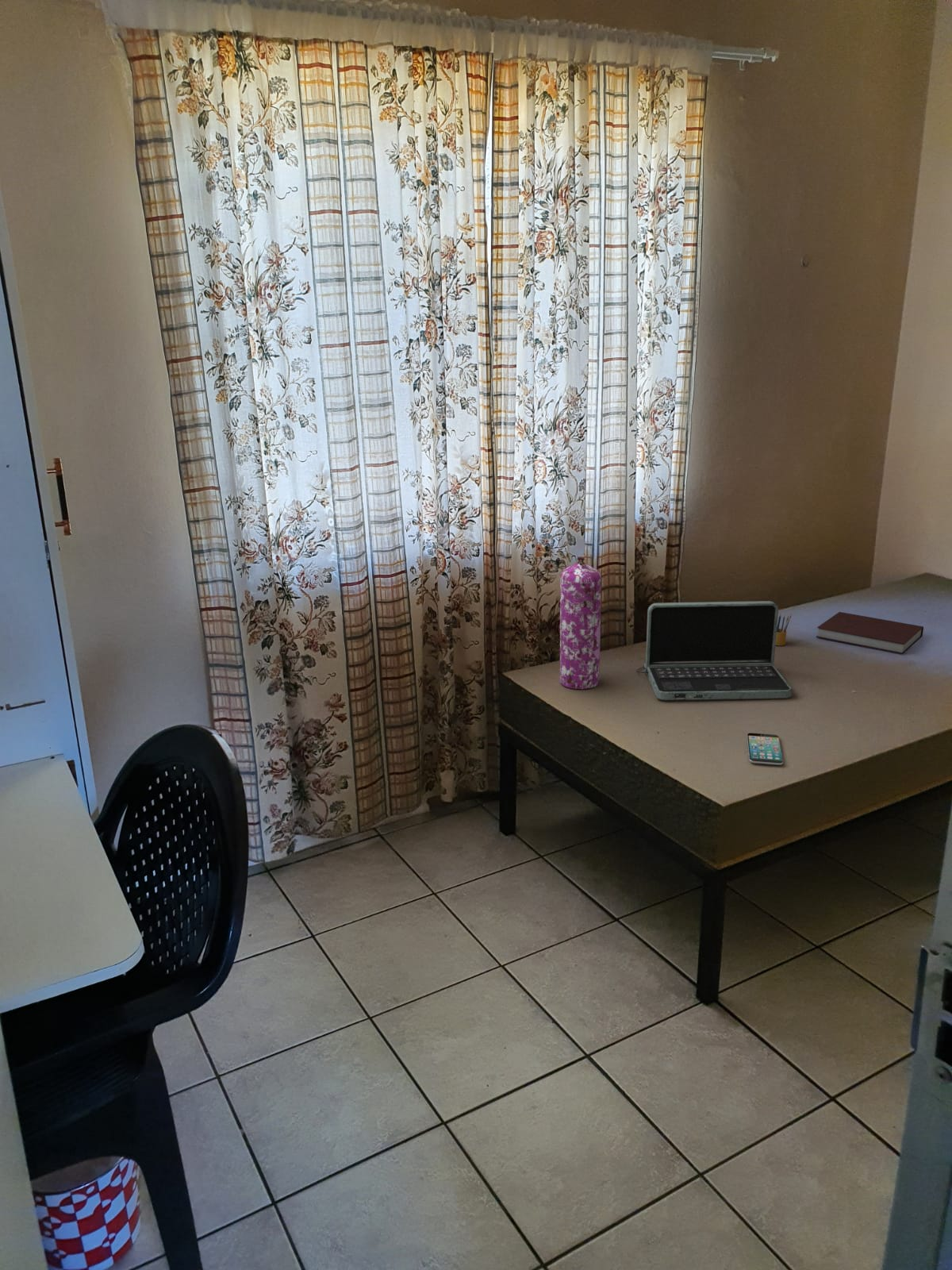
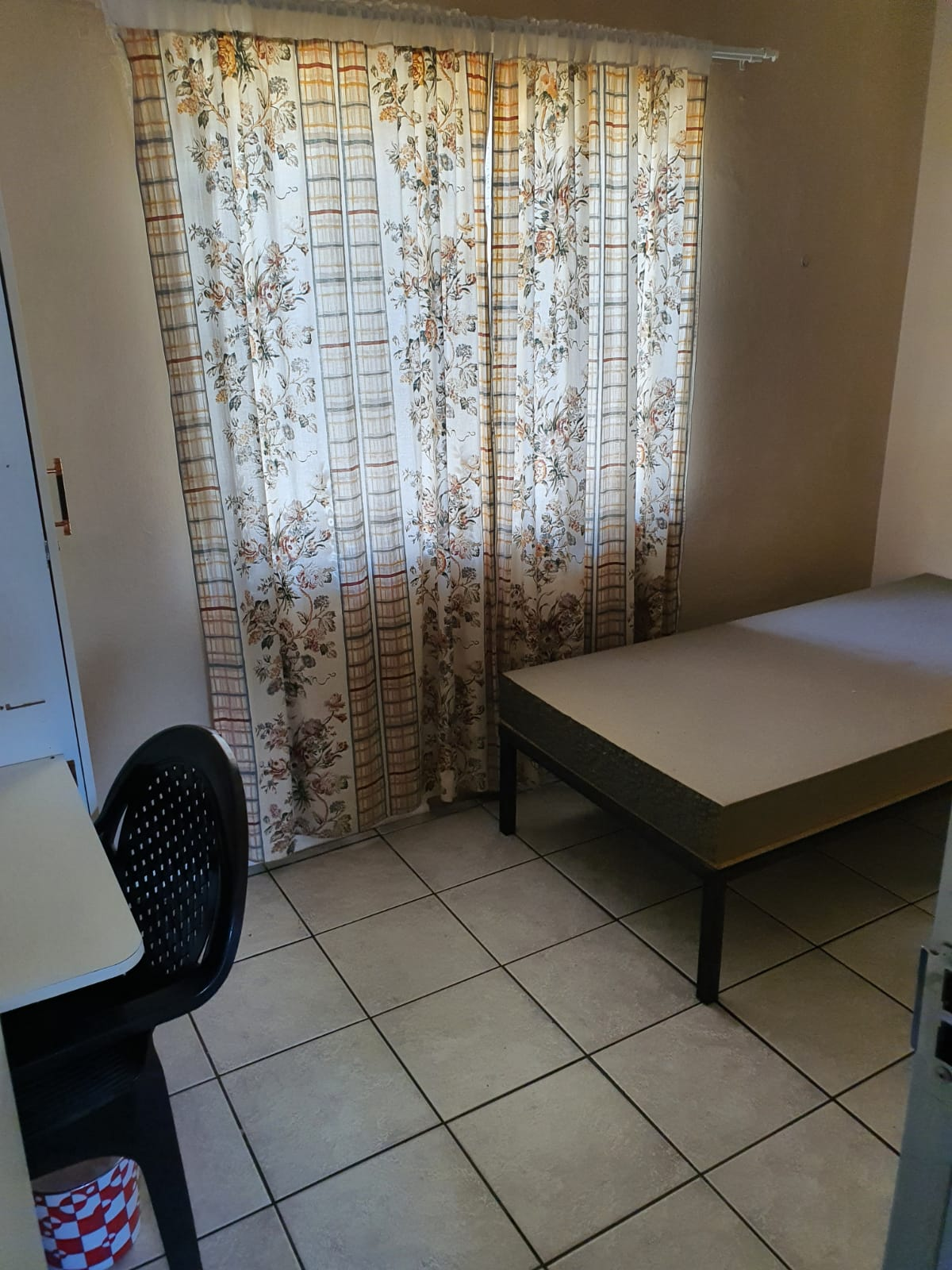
- notebook [816,611,924,655]
- laptop [635,600,793,701]
- gas cylinder [559,556,602,690]
- pencil box [775,614,792,646]
- smartphone [747,733,784,766]
